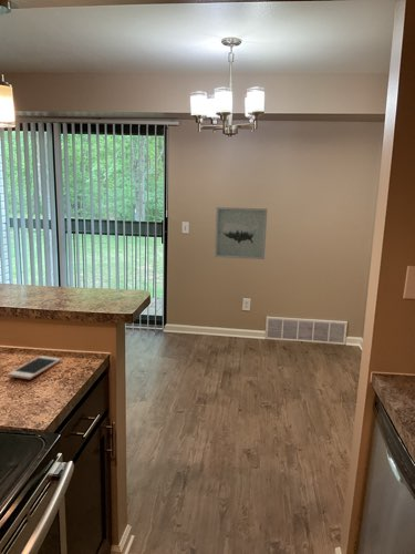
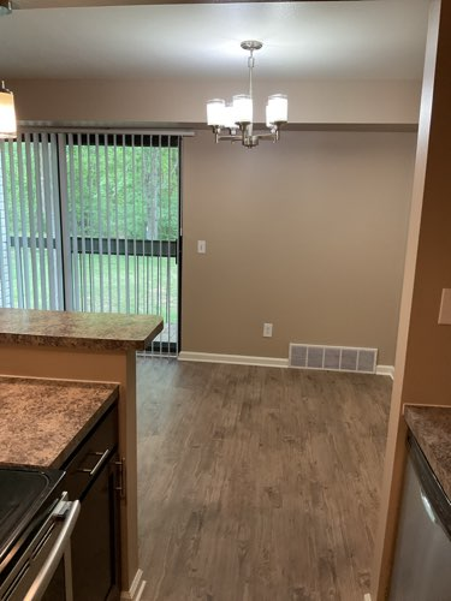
- wall art [214,206,268,260]
- cell phone [8,355,62,380]
